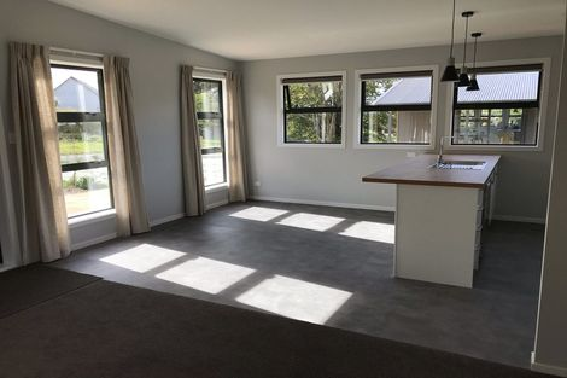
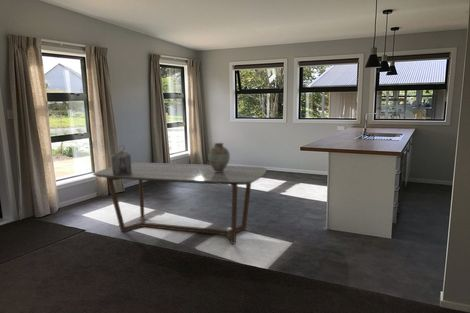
+ lantern [111,144,132,175]
+ dining table [92,162,267,245]
+ ceramic jug [207,142,231,172]
